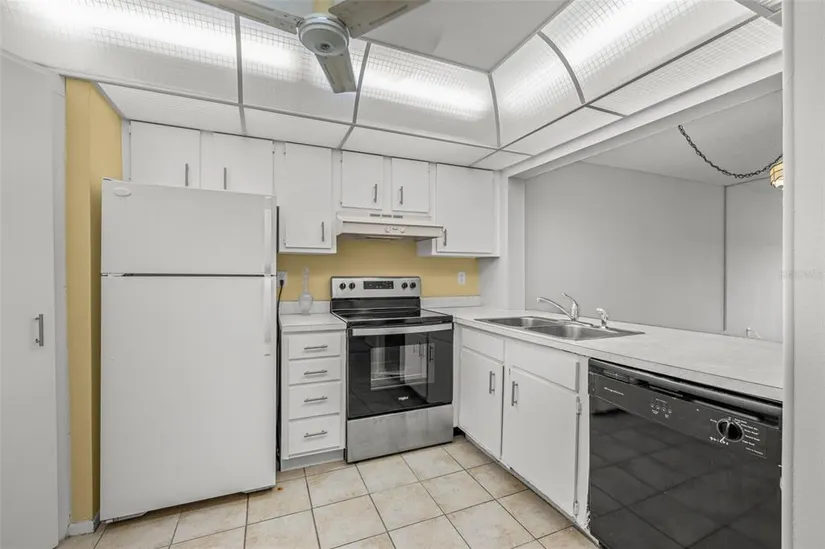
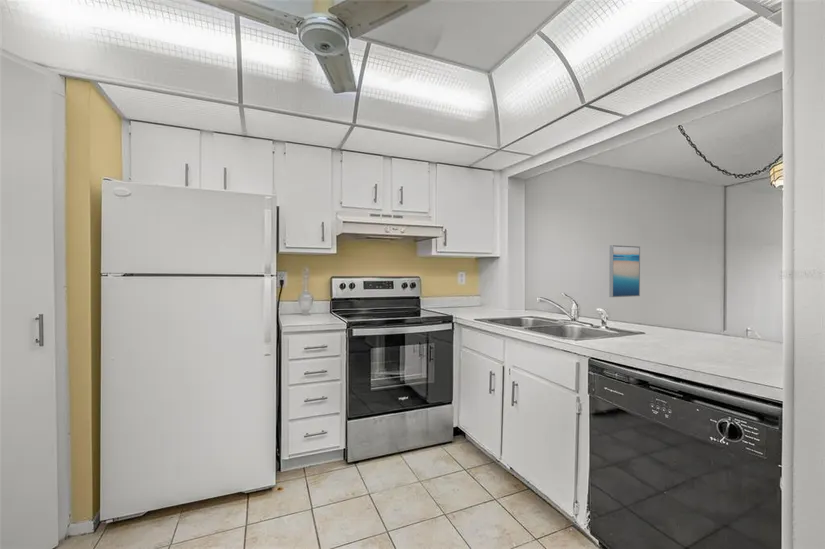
+ wall art [608,244,641,298]
